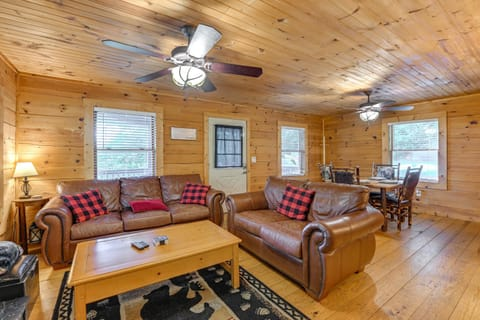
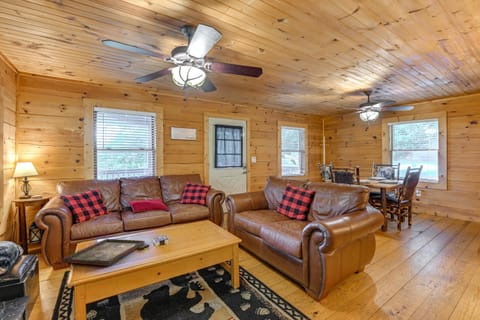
+ decorative tray [62,238,146,267]
